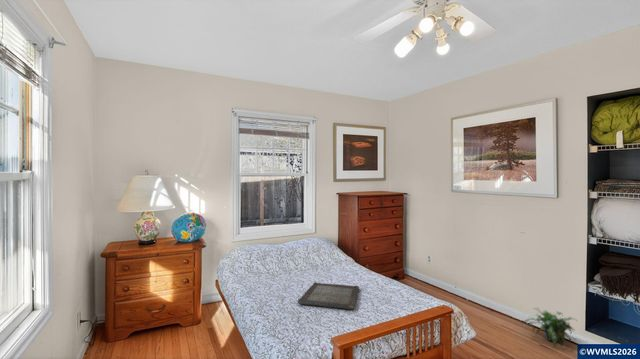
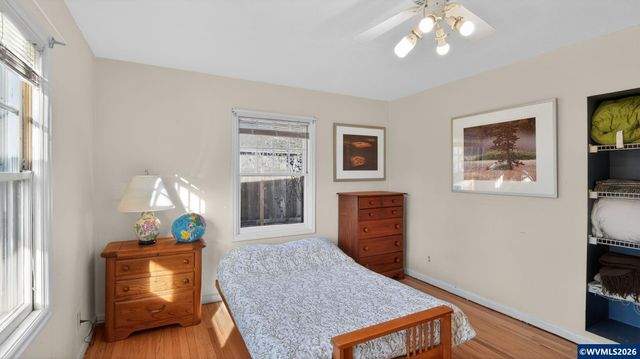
- serving tray [297,281,360,311]
- potted plant [523,307,577,348]
